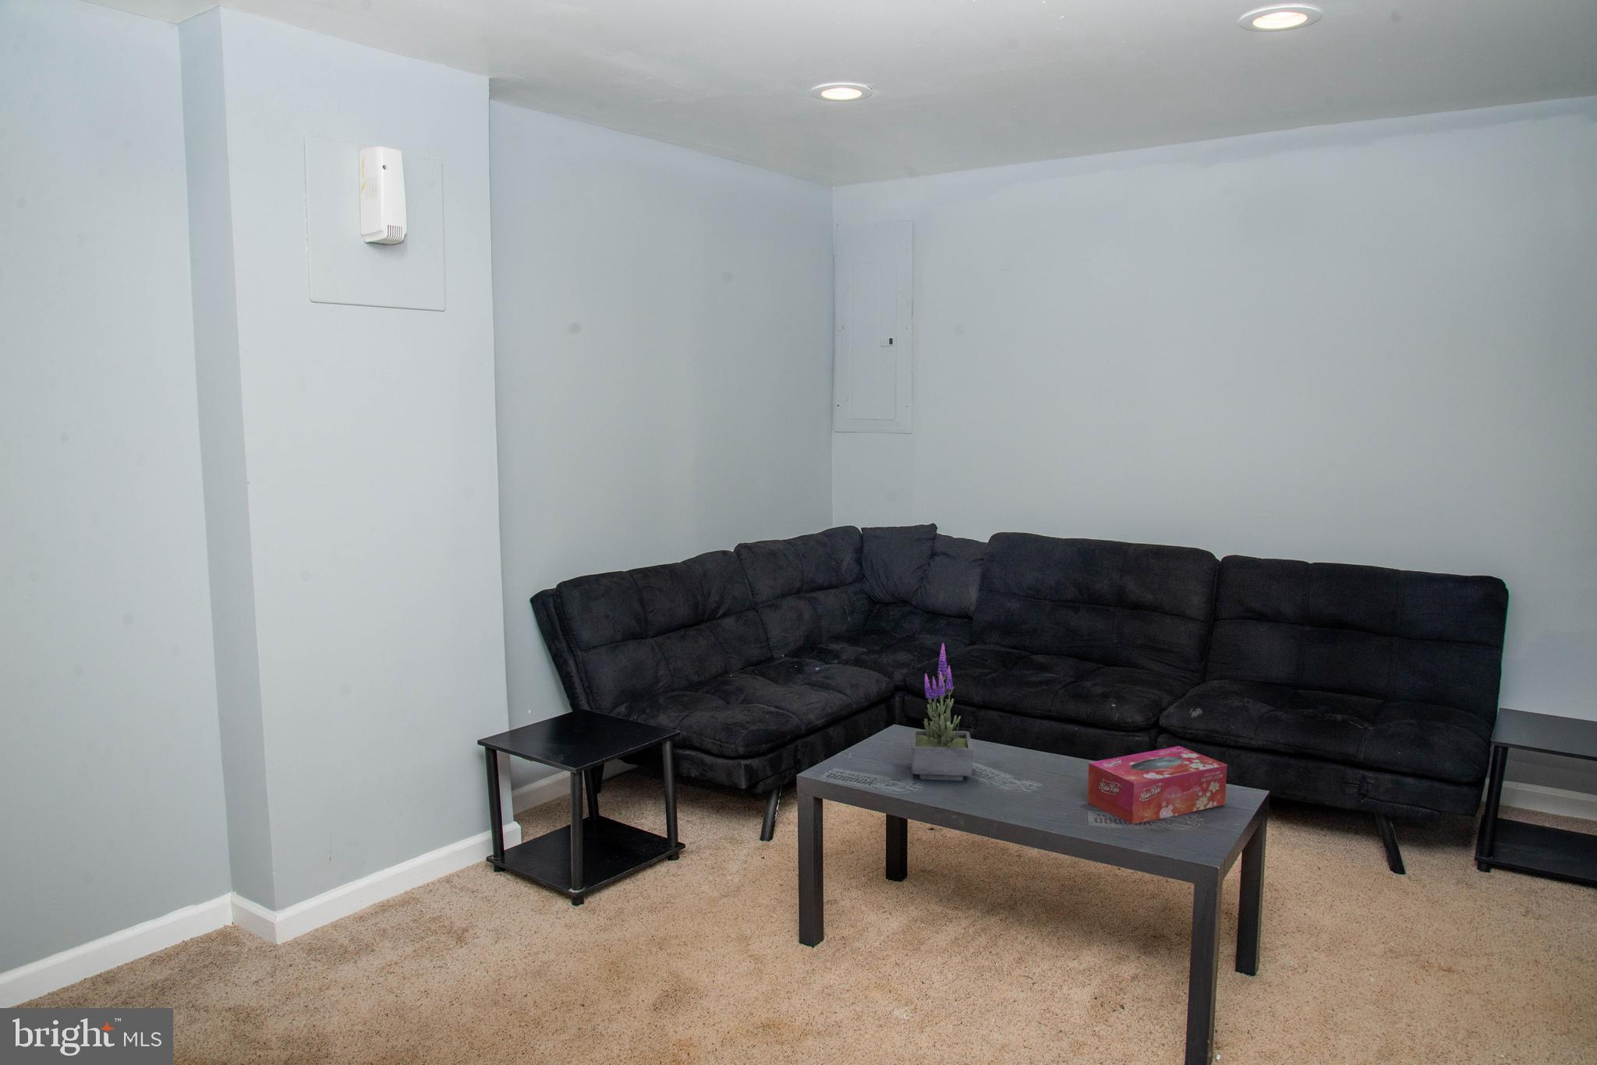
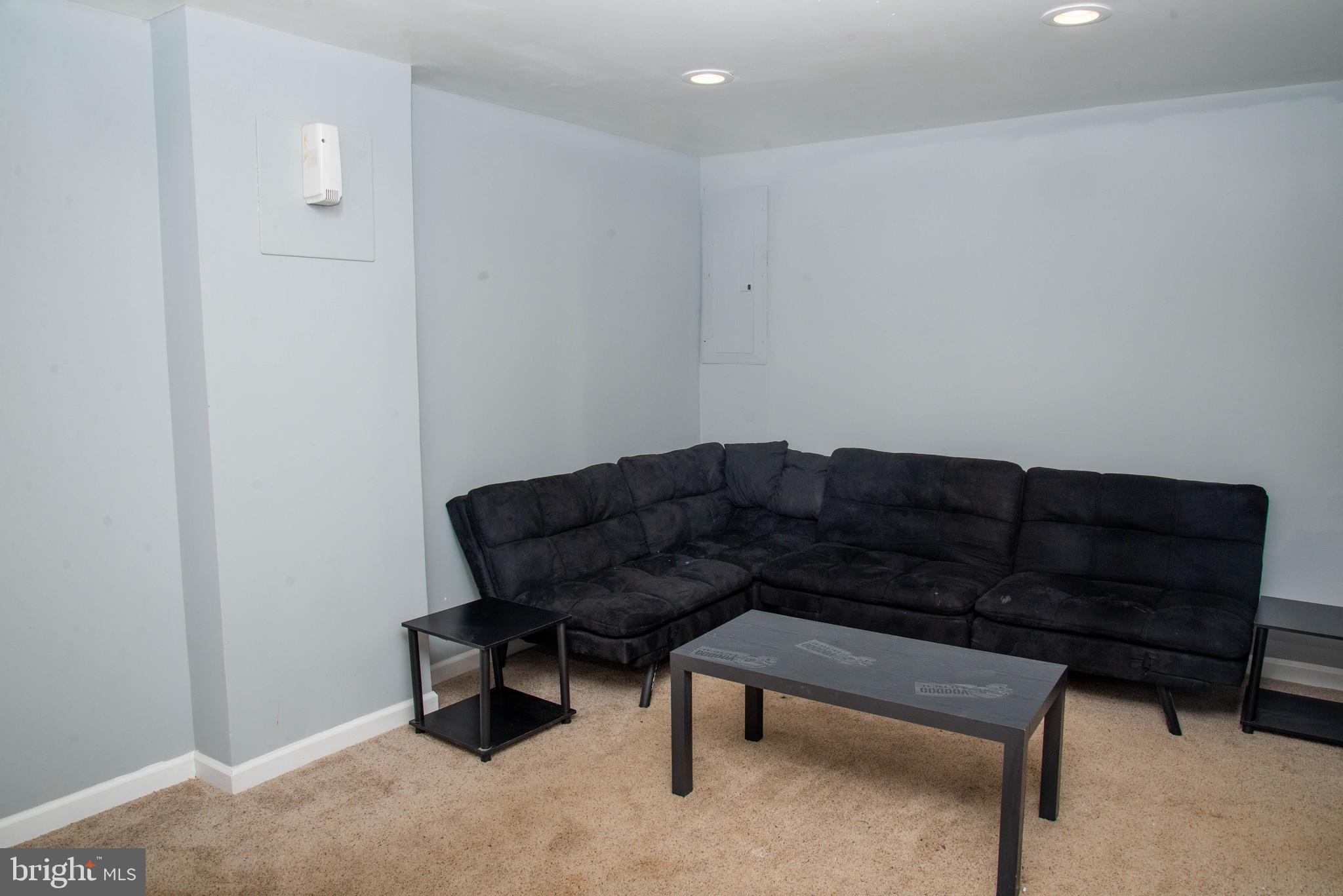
- tissue box [1087,745,1227,824]
- potted plant [911,643,973,781]
